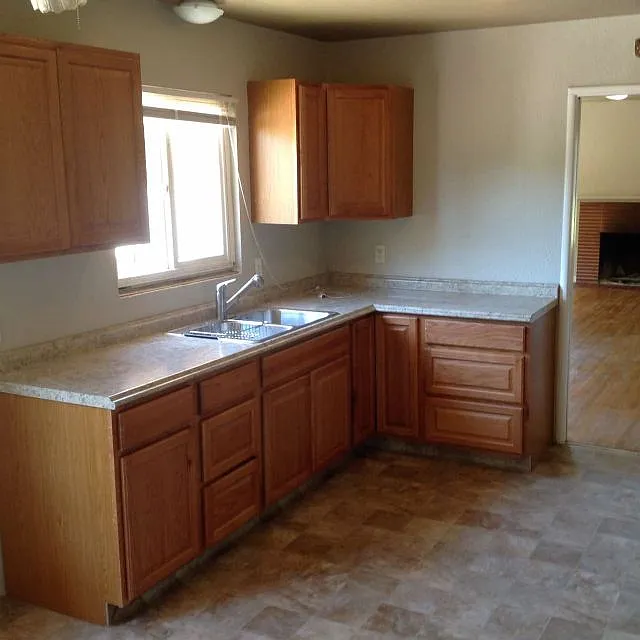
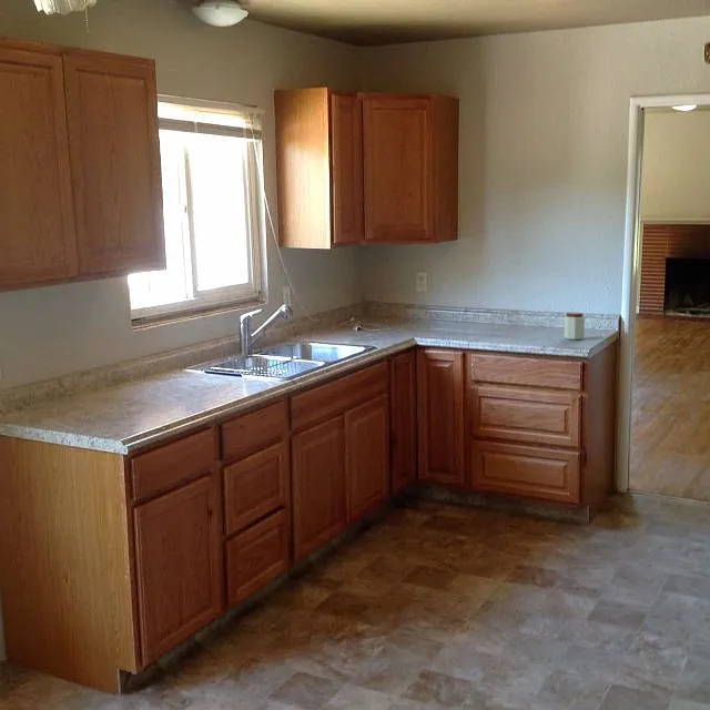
+ peanut butter [564,312,586,341]
